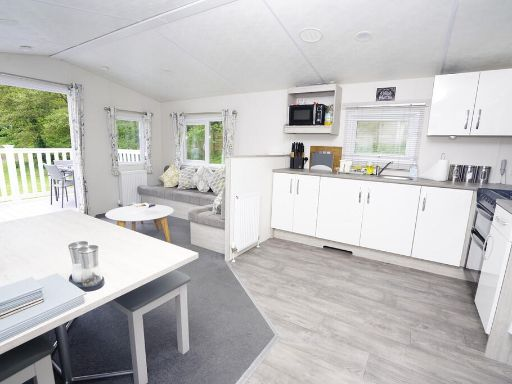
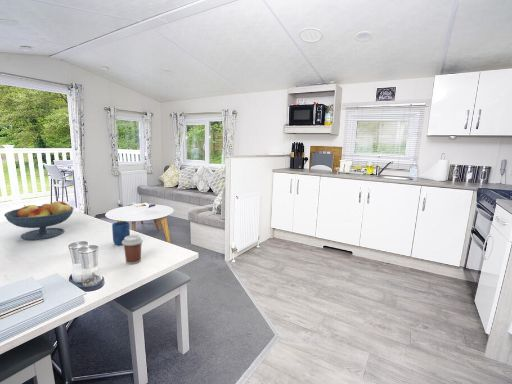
+ fruit bowl [3,200,75,241]
+ mug [111,221,131,246]
+ coffee cup [122,234,144,265]
